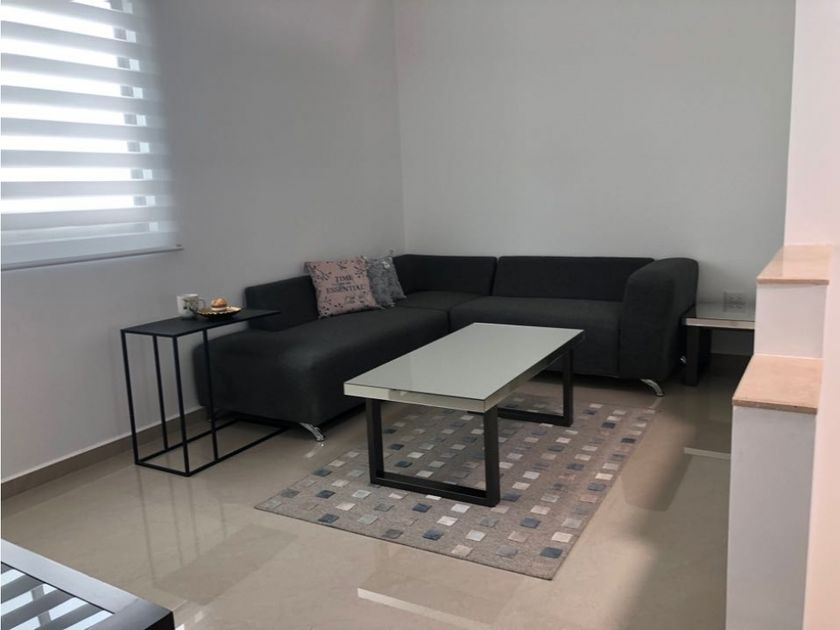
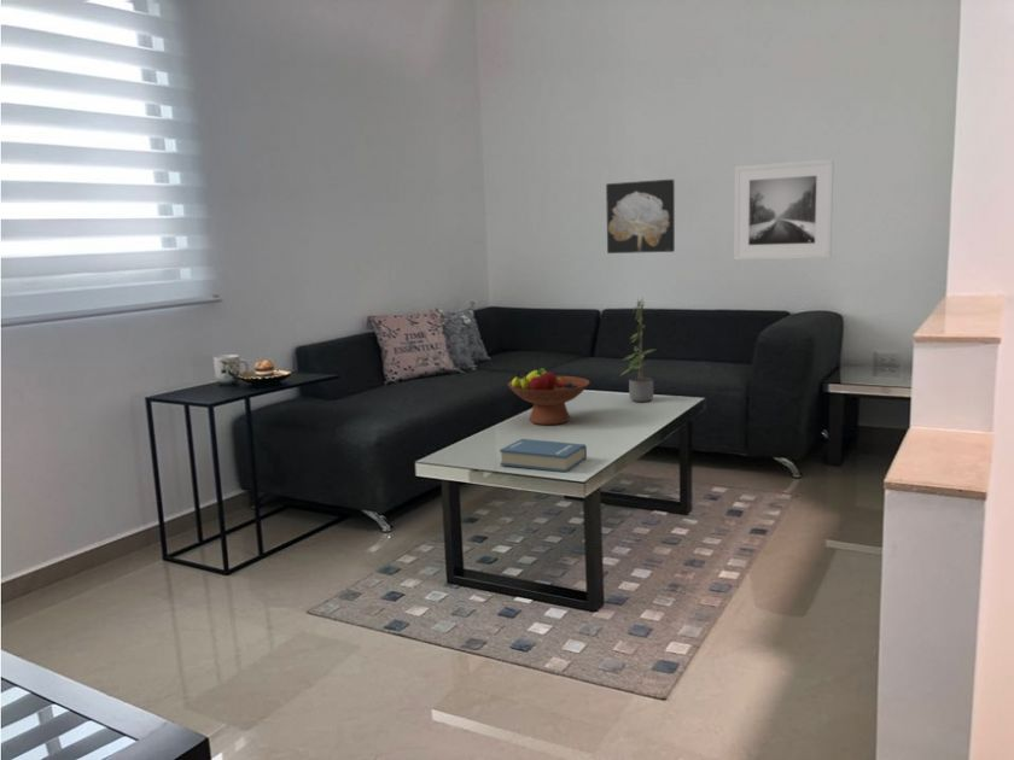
+ fruit bowl [507,367,590,426]
+ wall art [605,179,676,255]
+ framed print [733,158,835,261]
+ book [499,438,588,473]
+ potted plant [620,297,657,403]
